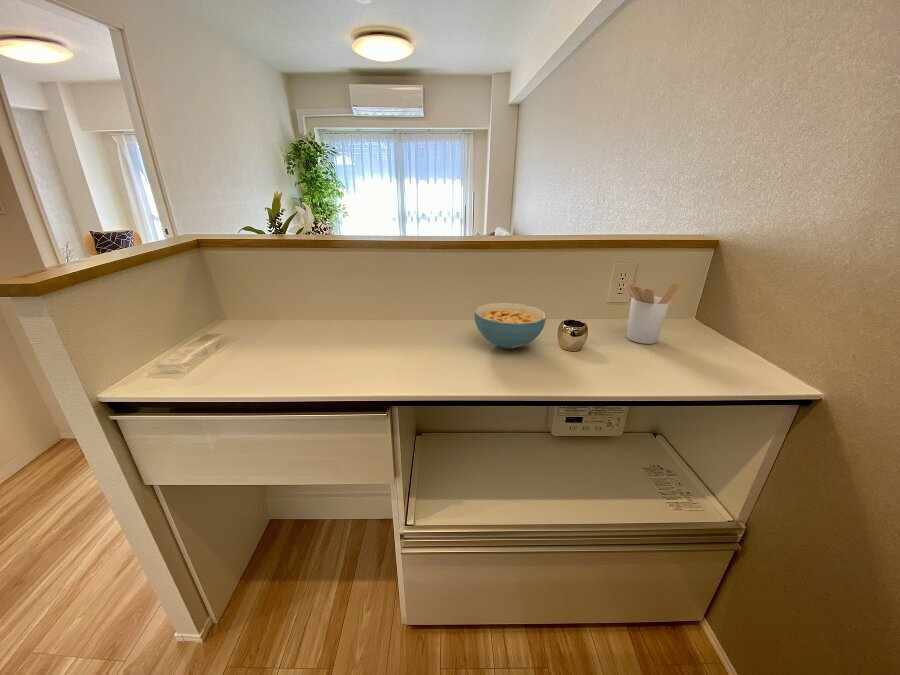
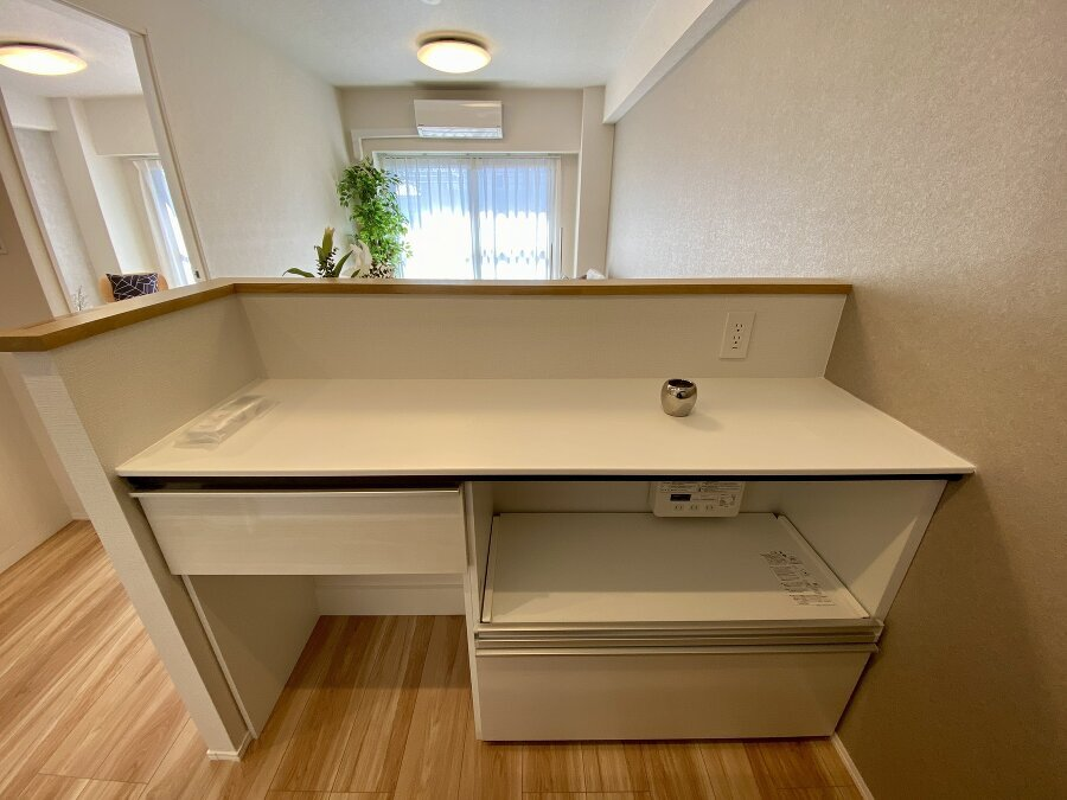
- cereal bowl [473,302,547,350]
- utensil holder [626,282,680,345]
